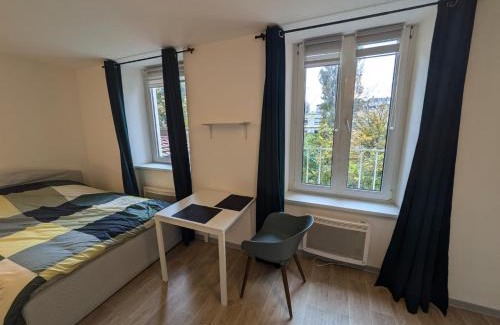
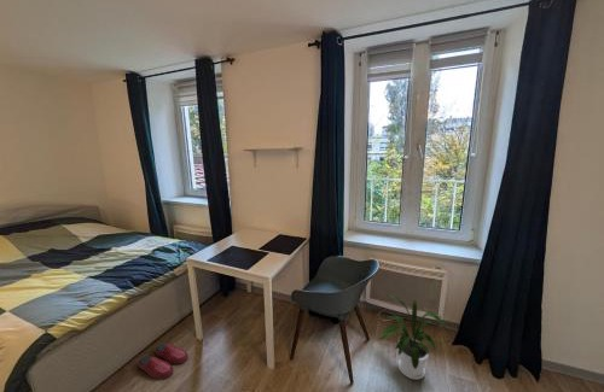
+ house plant [378,294,449,381]
+ slippers [138,343,190,380]
